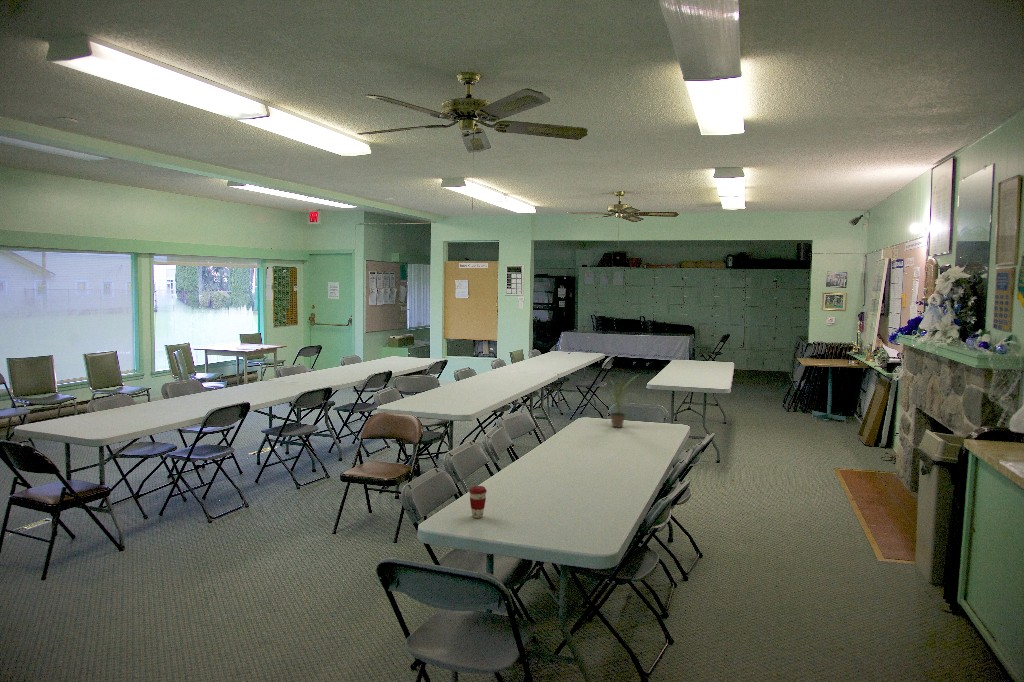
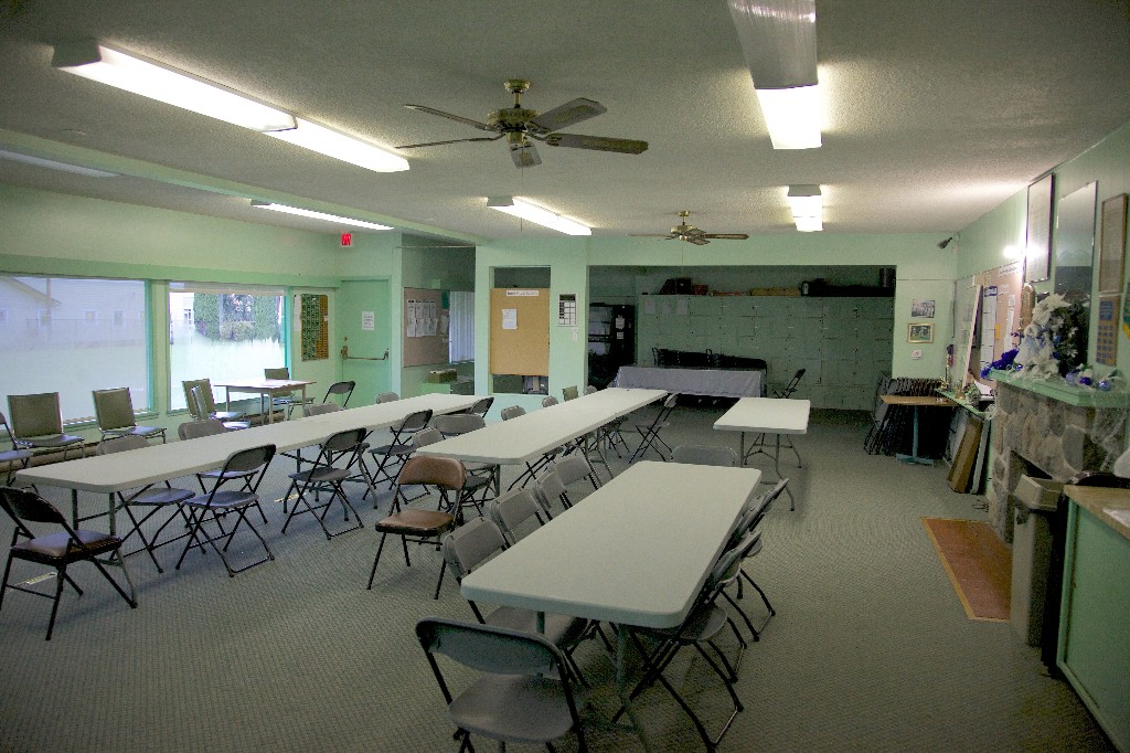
- coffee cup [468,485,488,519]
- potted plant [606,375,639,429]
